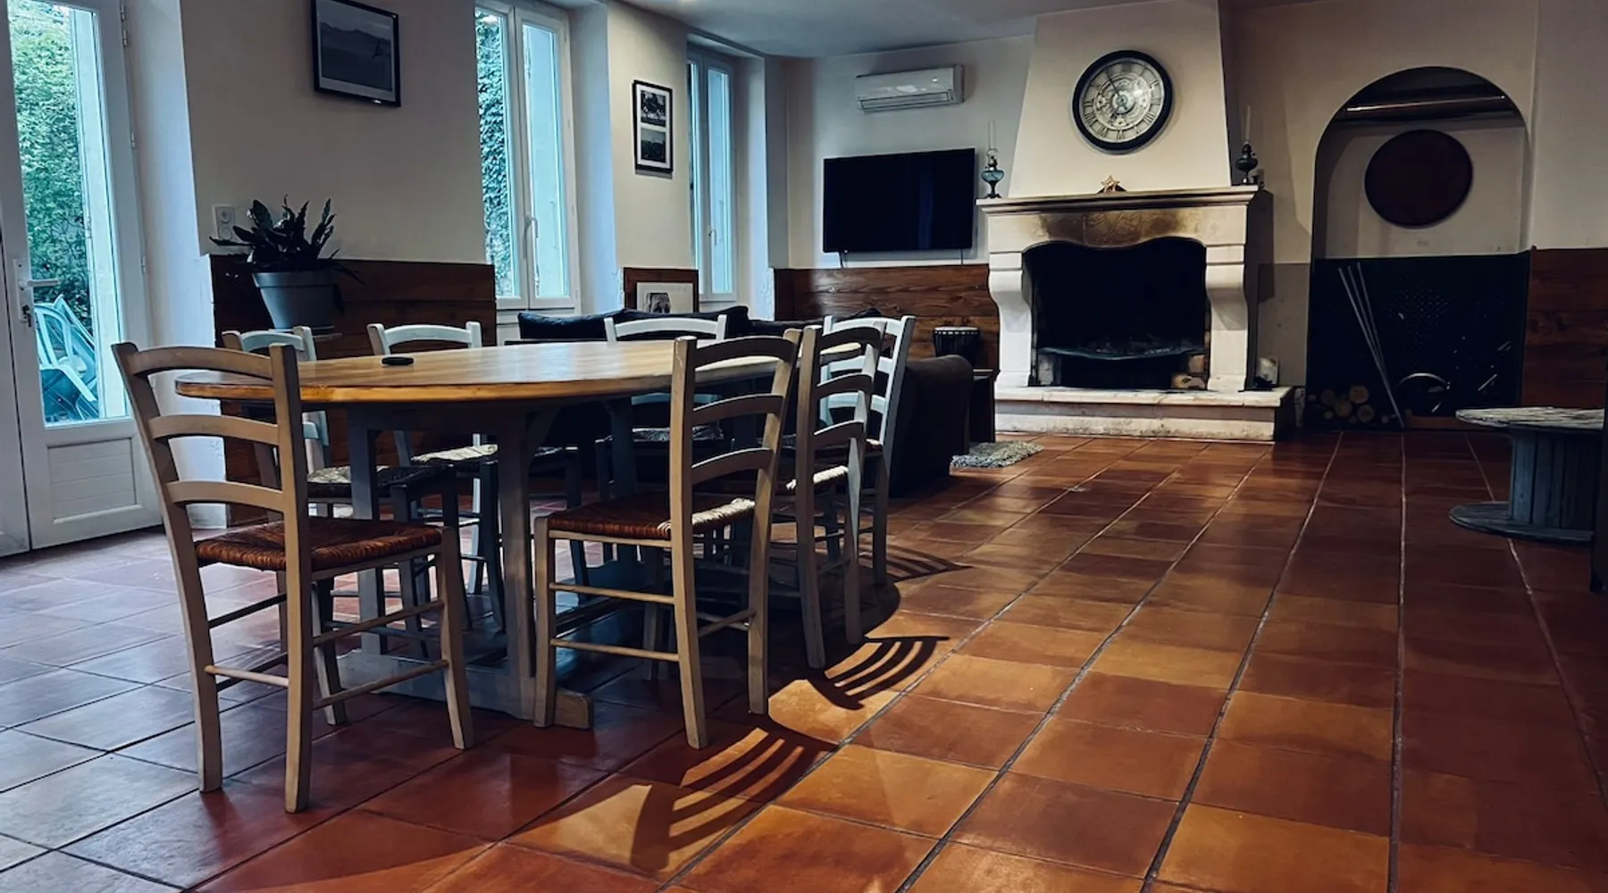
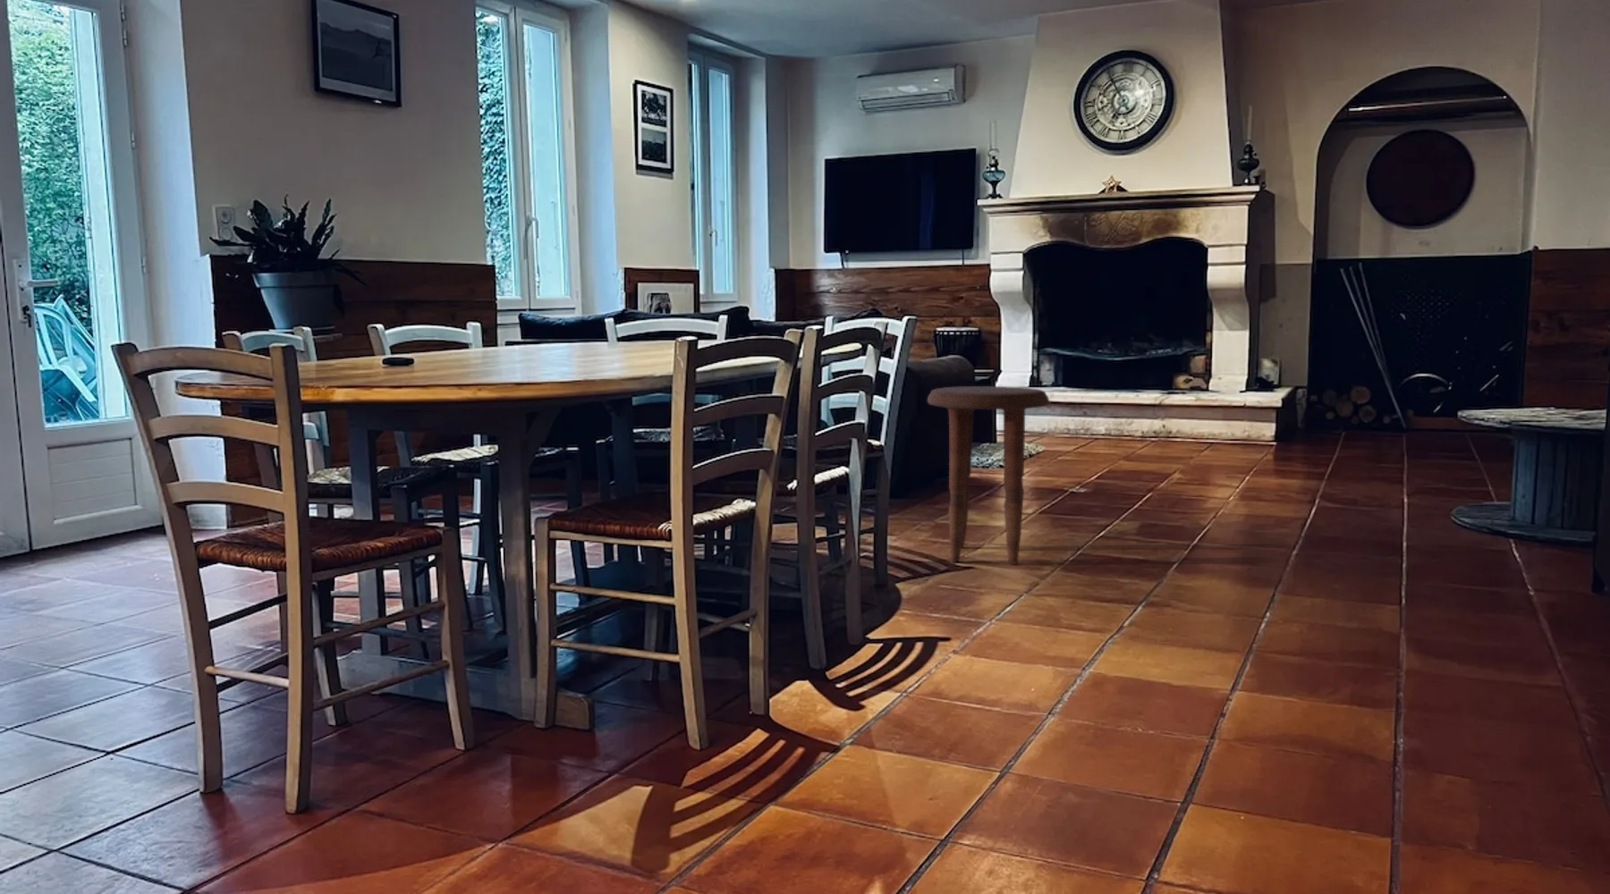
+ side table [926,385,1051,565]
